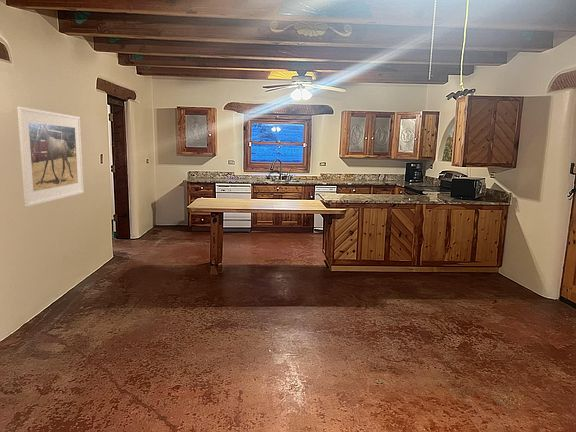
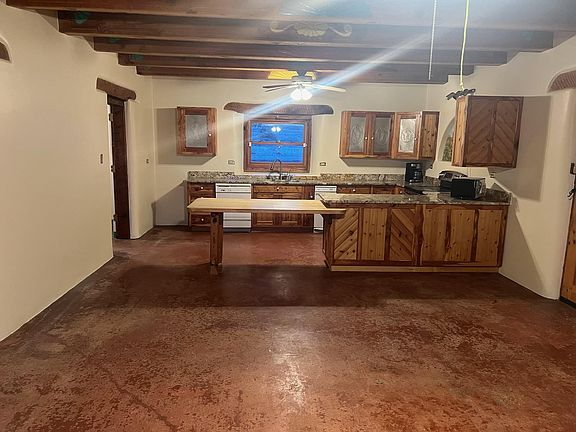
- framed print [16,106,85,208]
